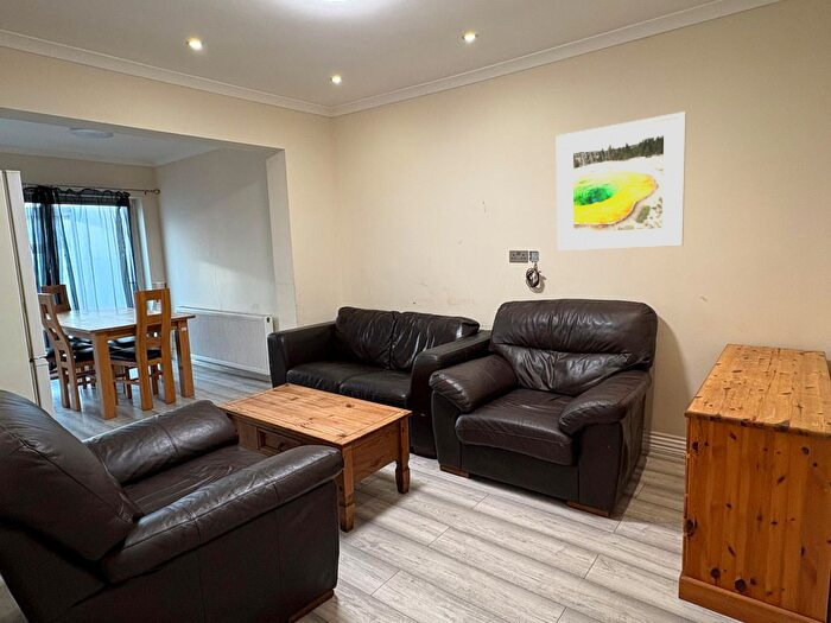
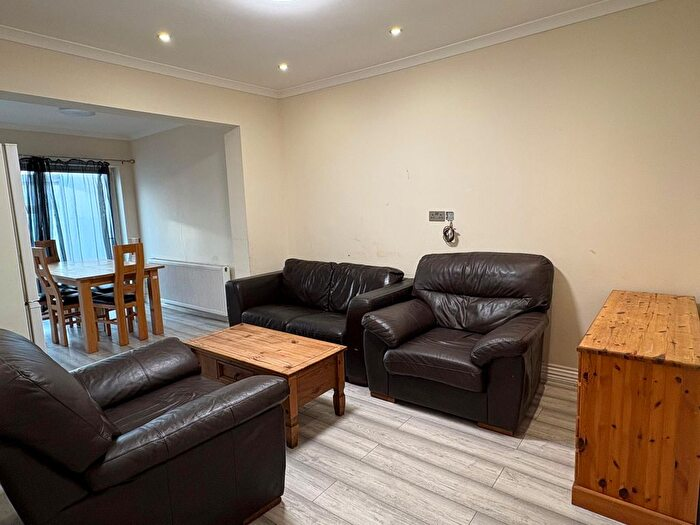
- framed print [556,110,687,252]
